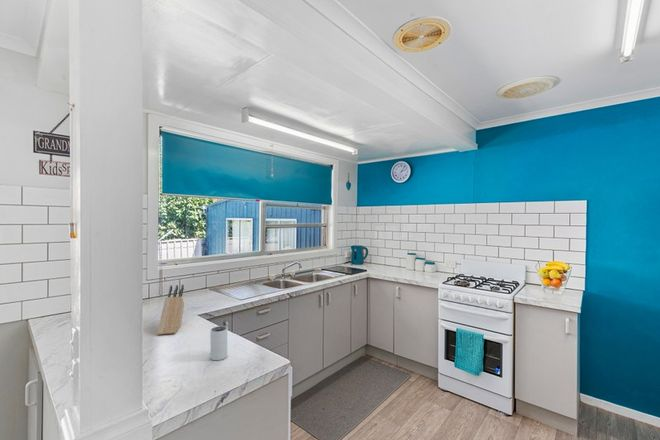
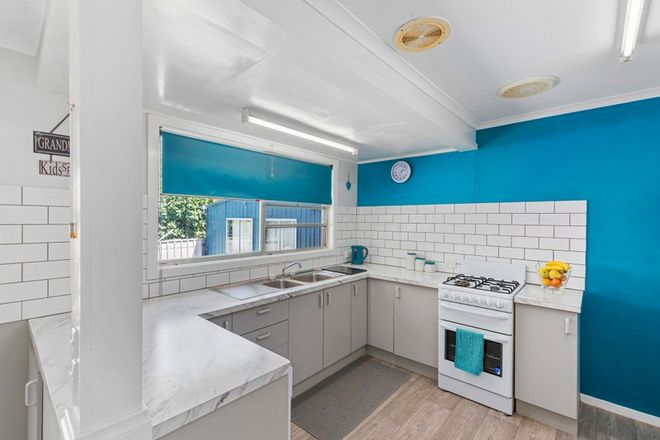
- knife block [156,284,185,336]
- mug [210,325,228,361]
